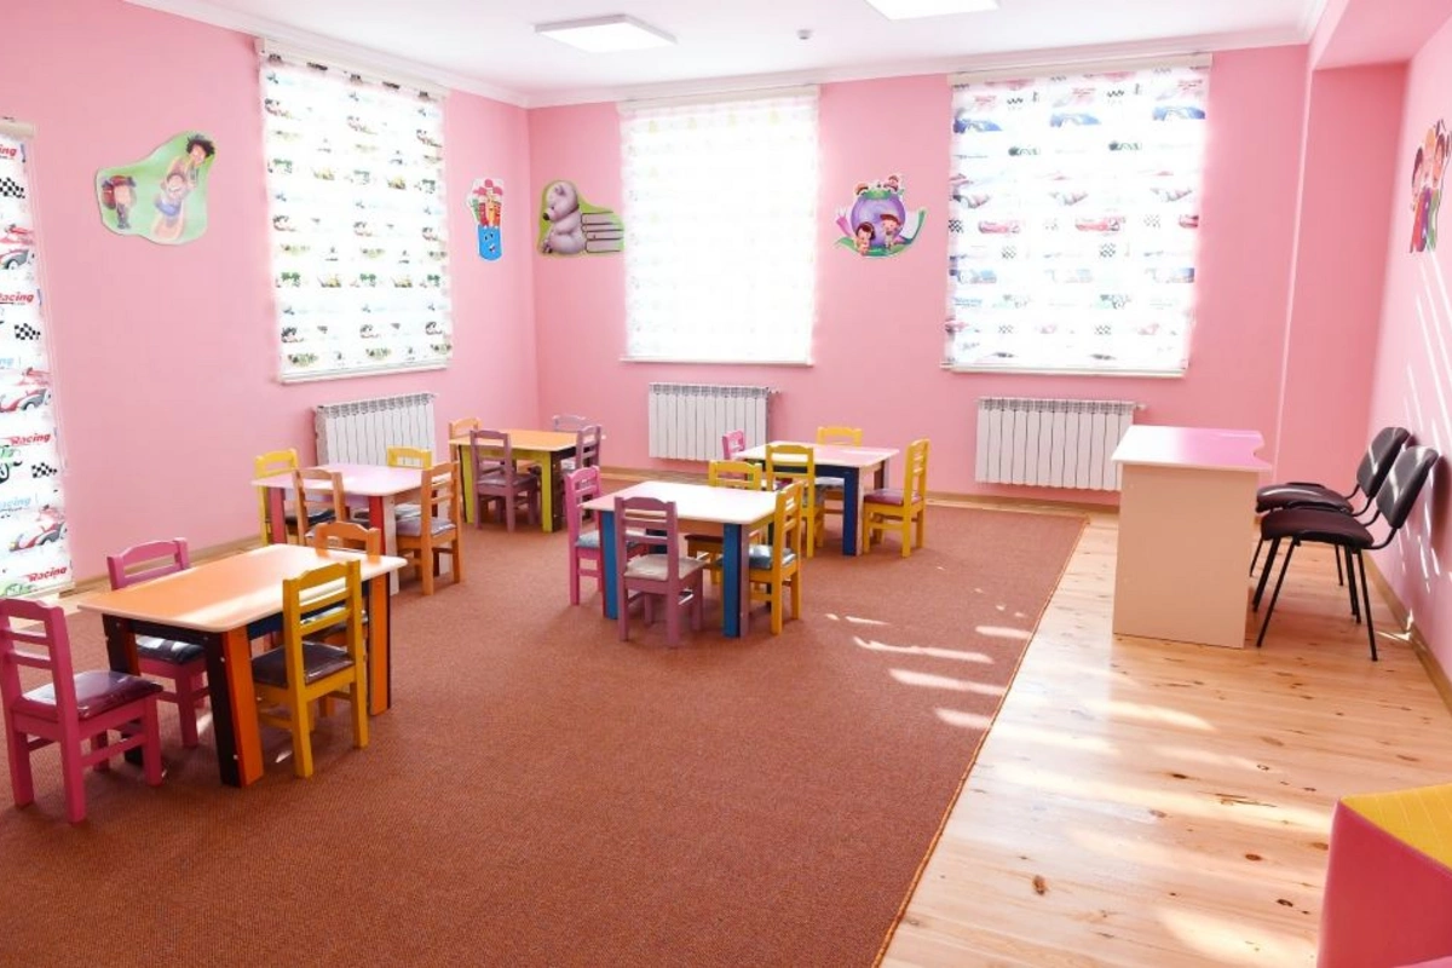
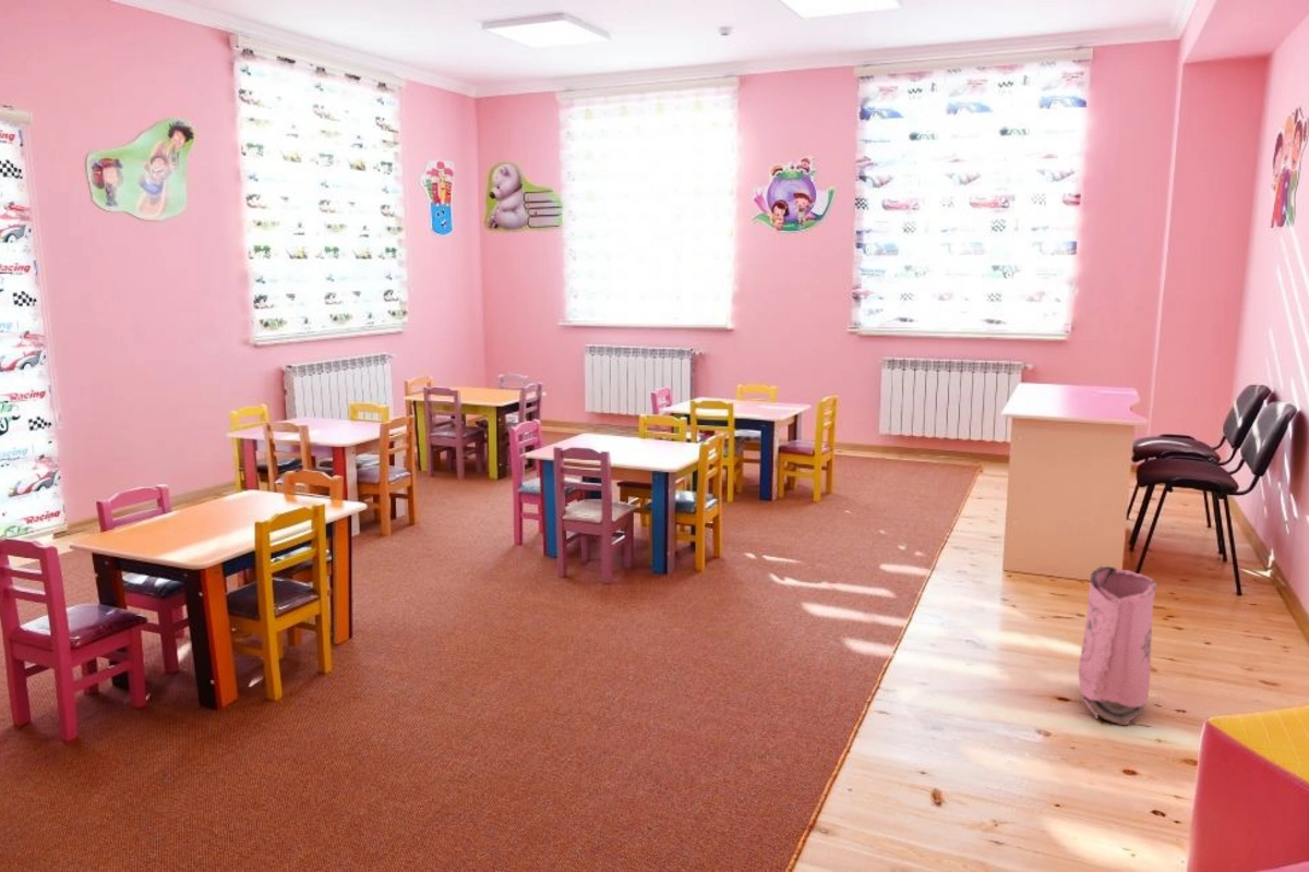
+ bag [1078,565,1157,726]
